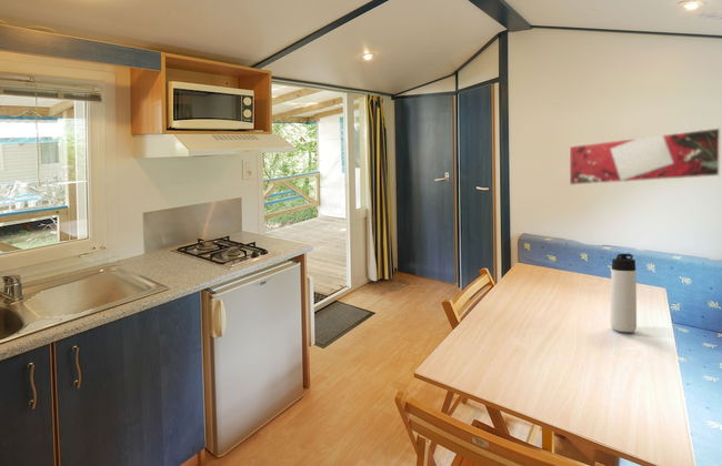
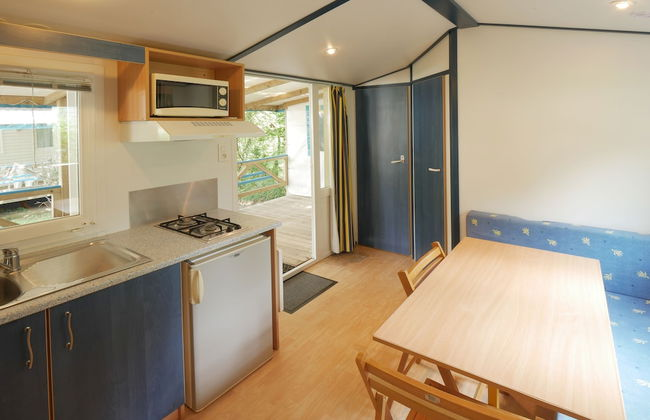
- thermos bottle [609,253,638,333]
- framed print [569,126,722,186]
